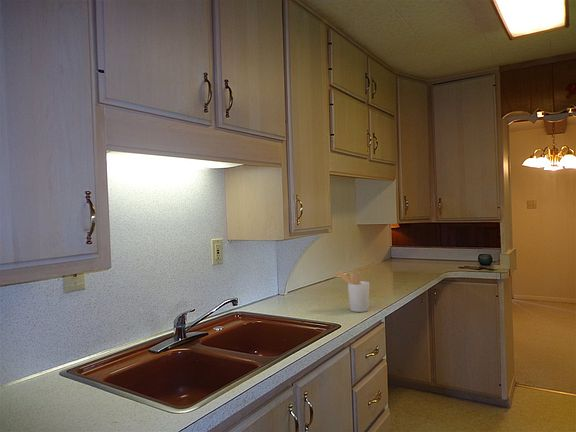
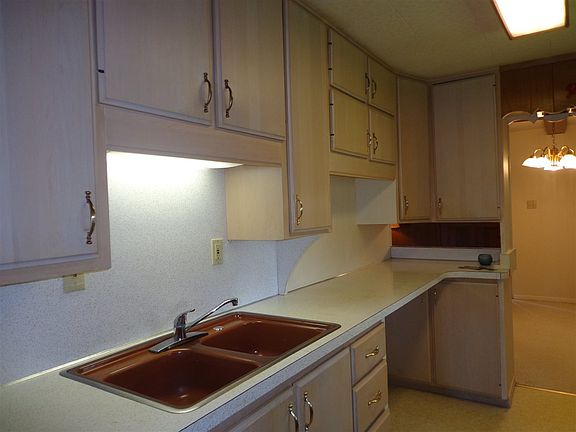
- utensil holder [335,270,370,313]
